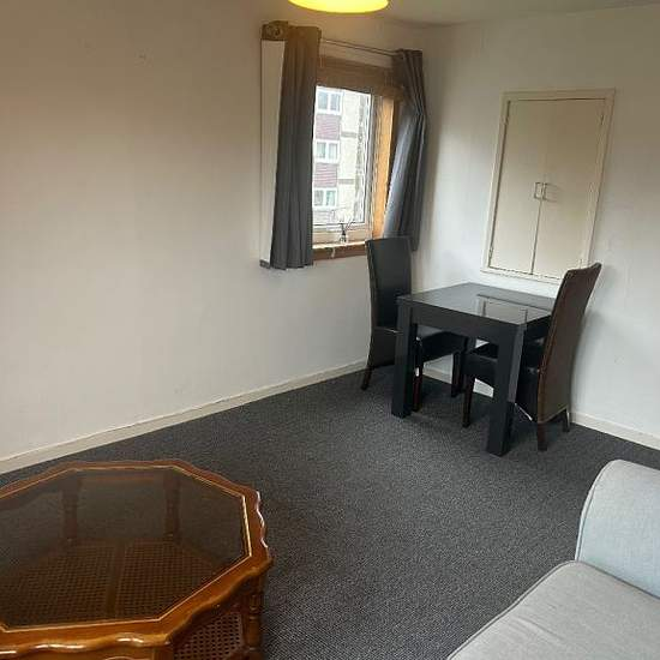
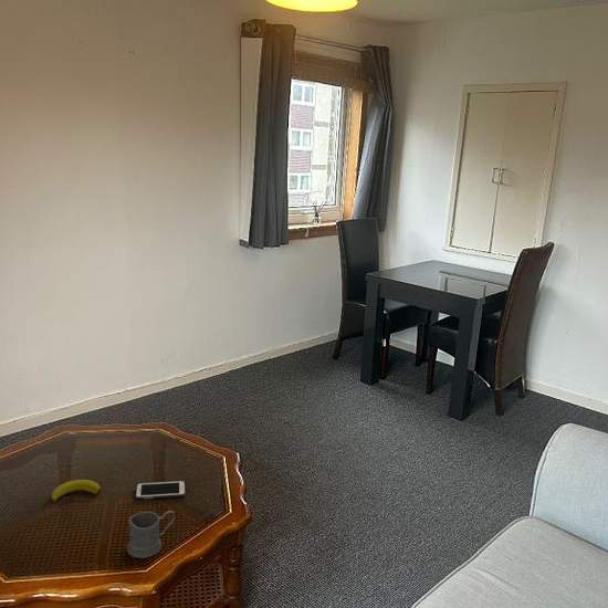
+ mug [126,510,176,559]
+ banana [51,479,102,504]
+ cell phone [134,480,187,501]
